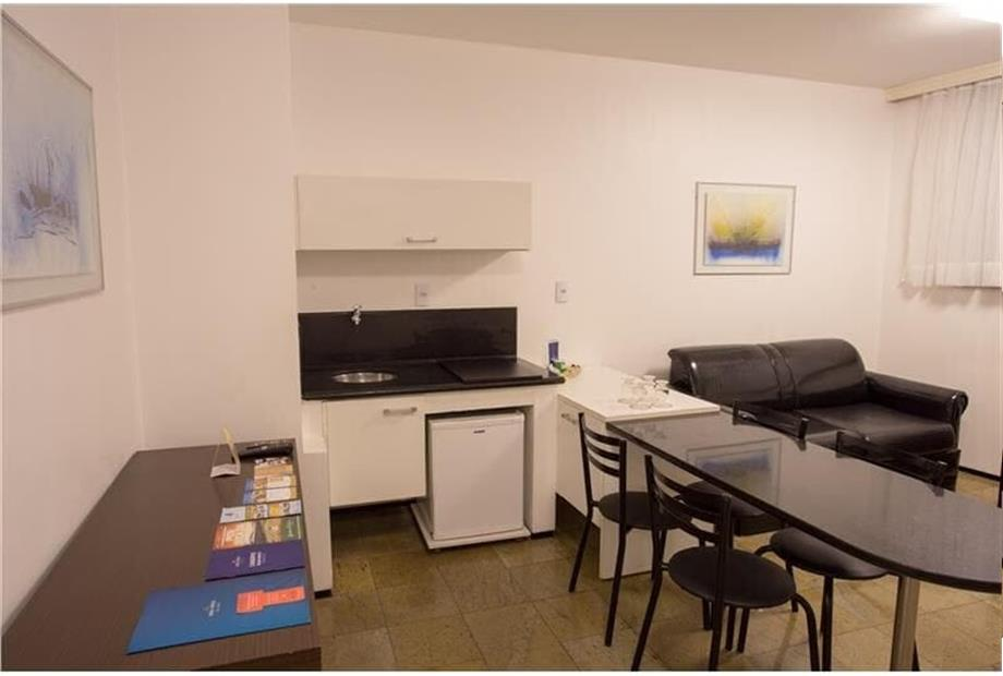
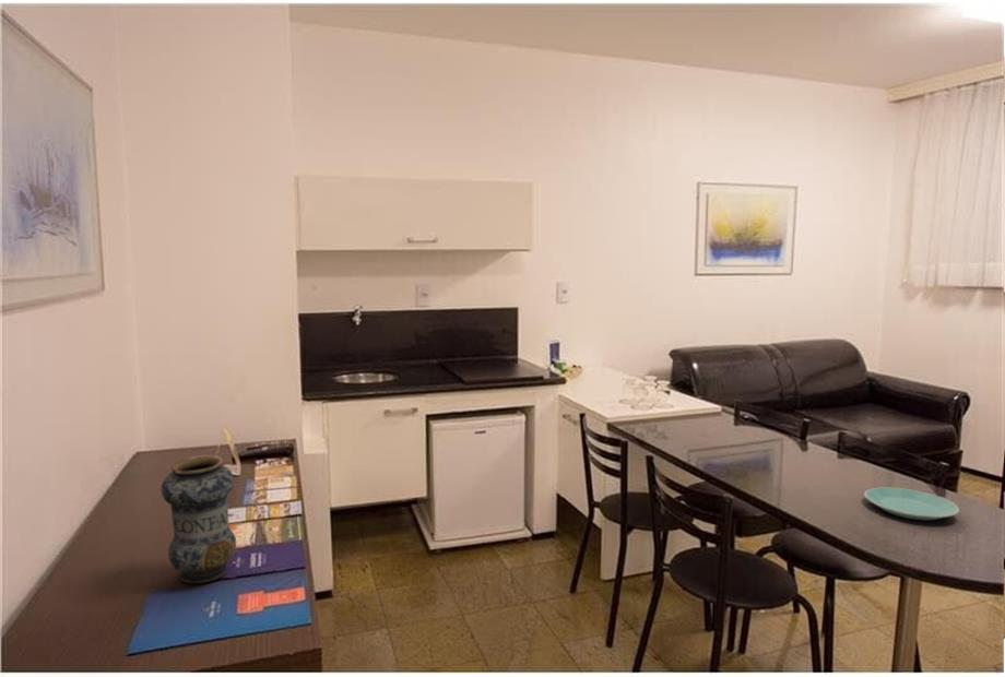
+ plate [863,486,960,521]
+ vase [161,454,237,584]
